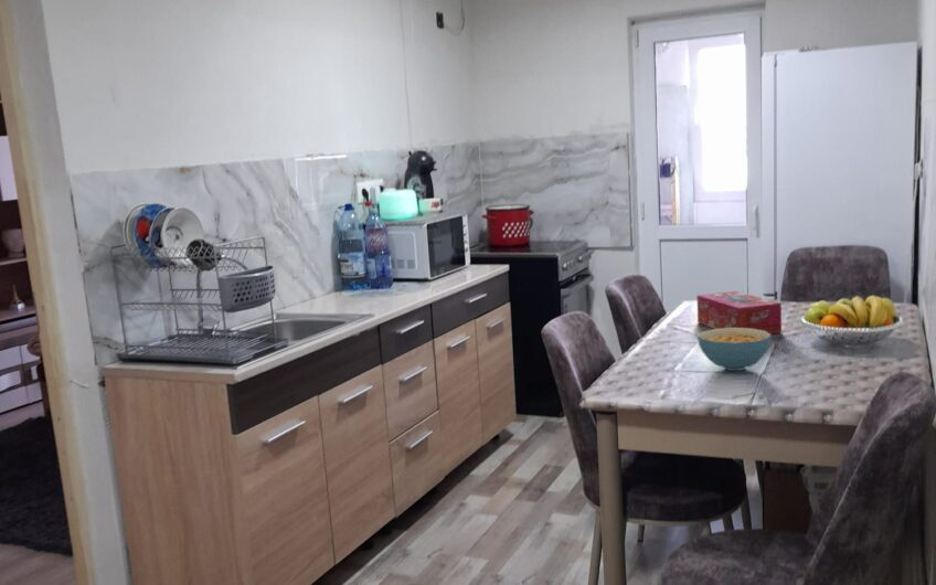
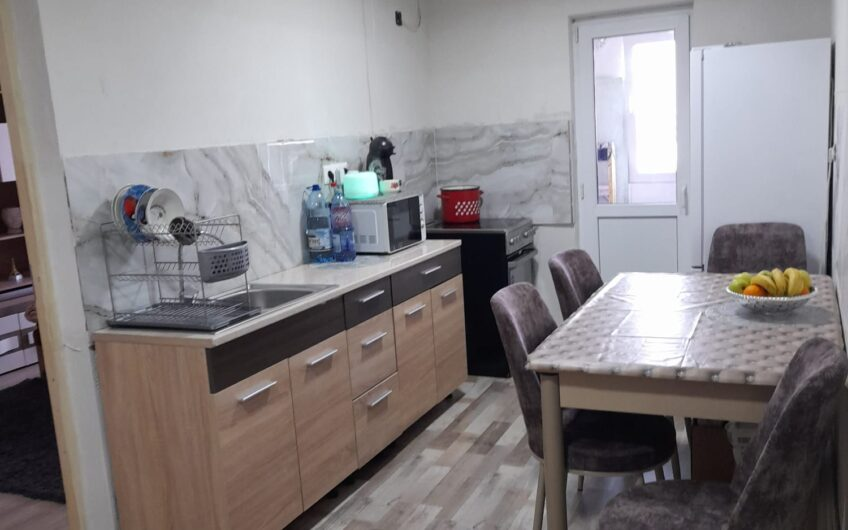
- tissue box [696,290,783,336]
- cereal bowl [696,328,773,372]
